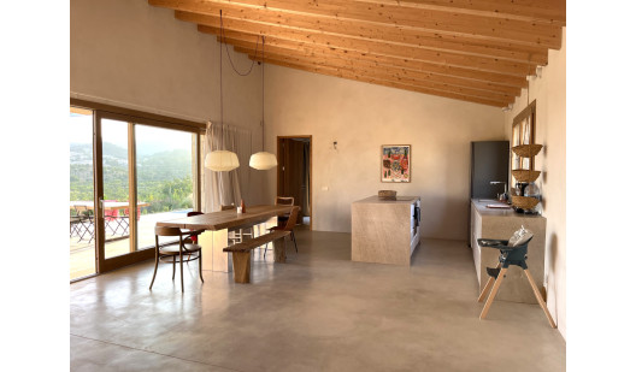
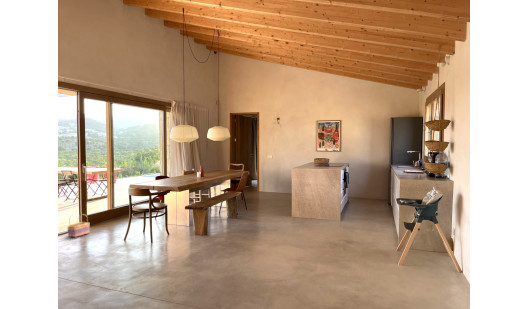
+ basket [66,213,90,238]
